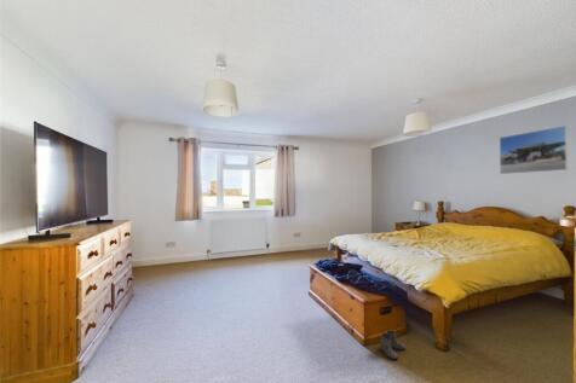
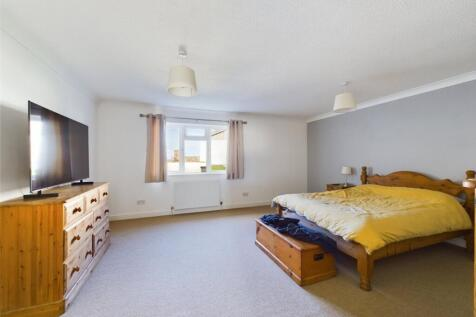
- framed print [499,124,569,175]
- boots [379,329,407,361]
